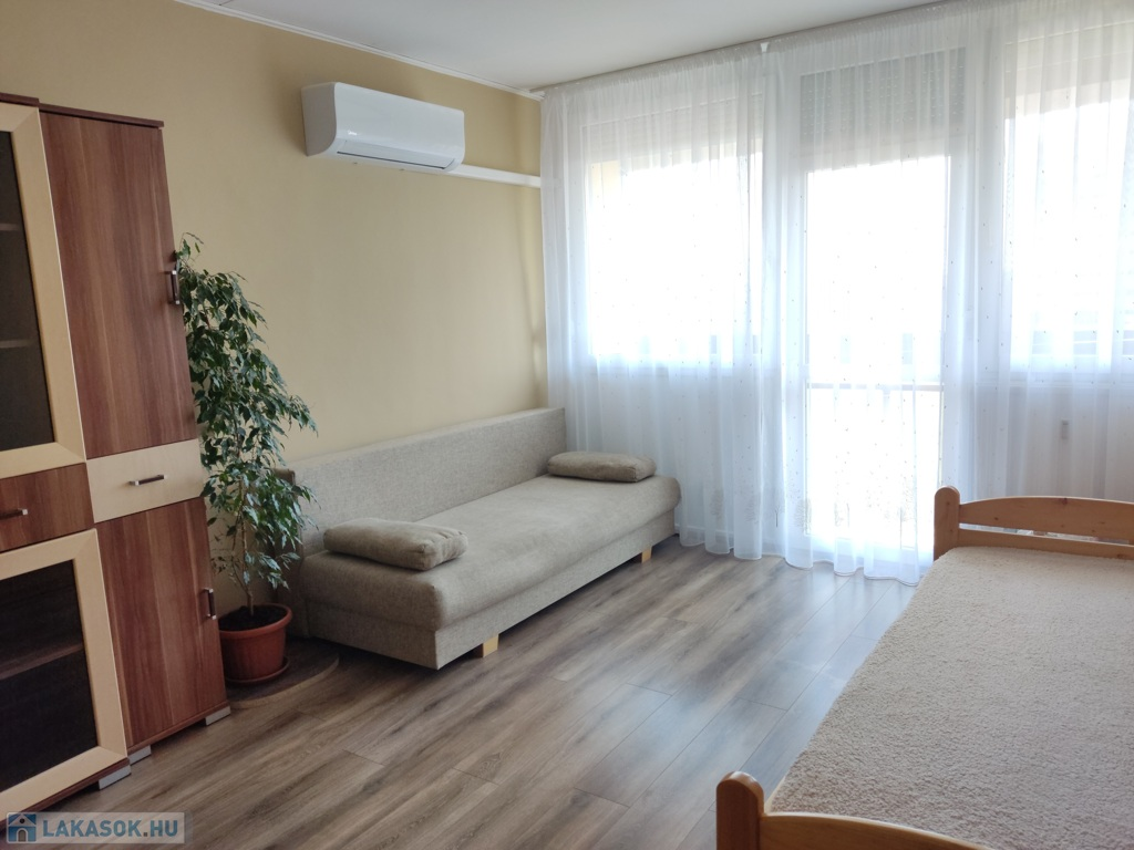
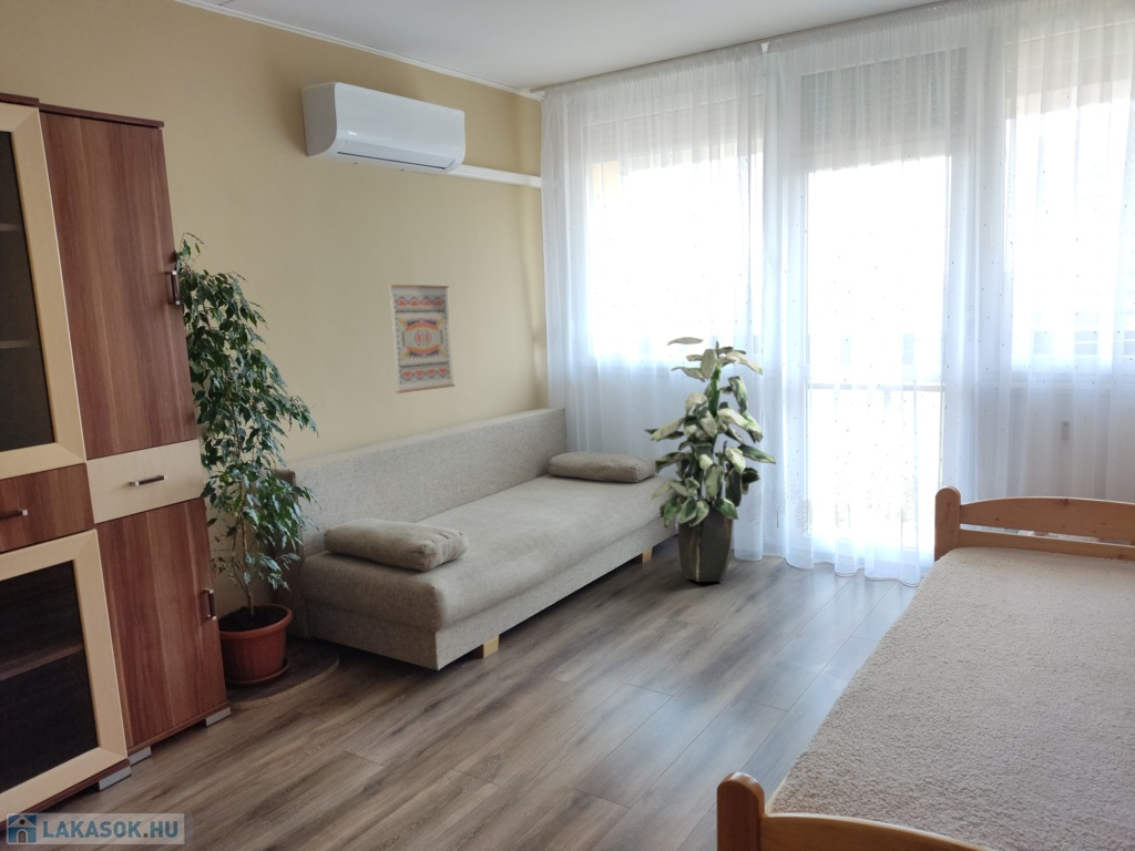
+ indoor plant [643,336,777,583]
+ wall art [387,284,456,394]
